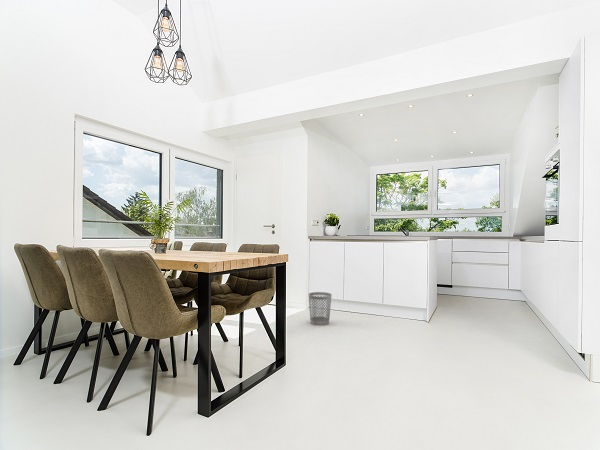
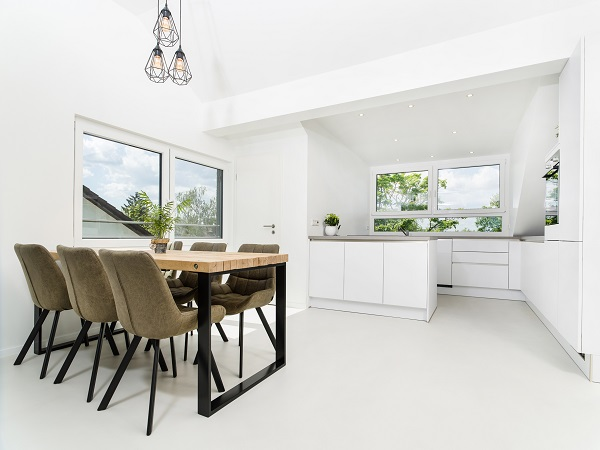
- wastebasket [308,291,333,326]
